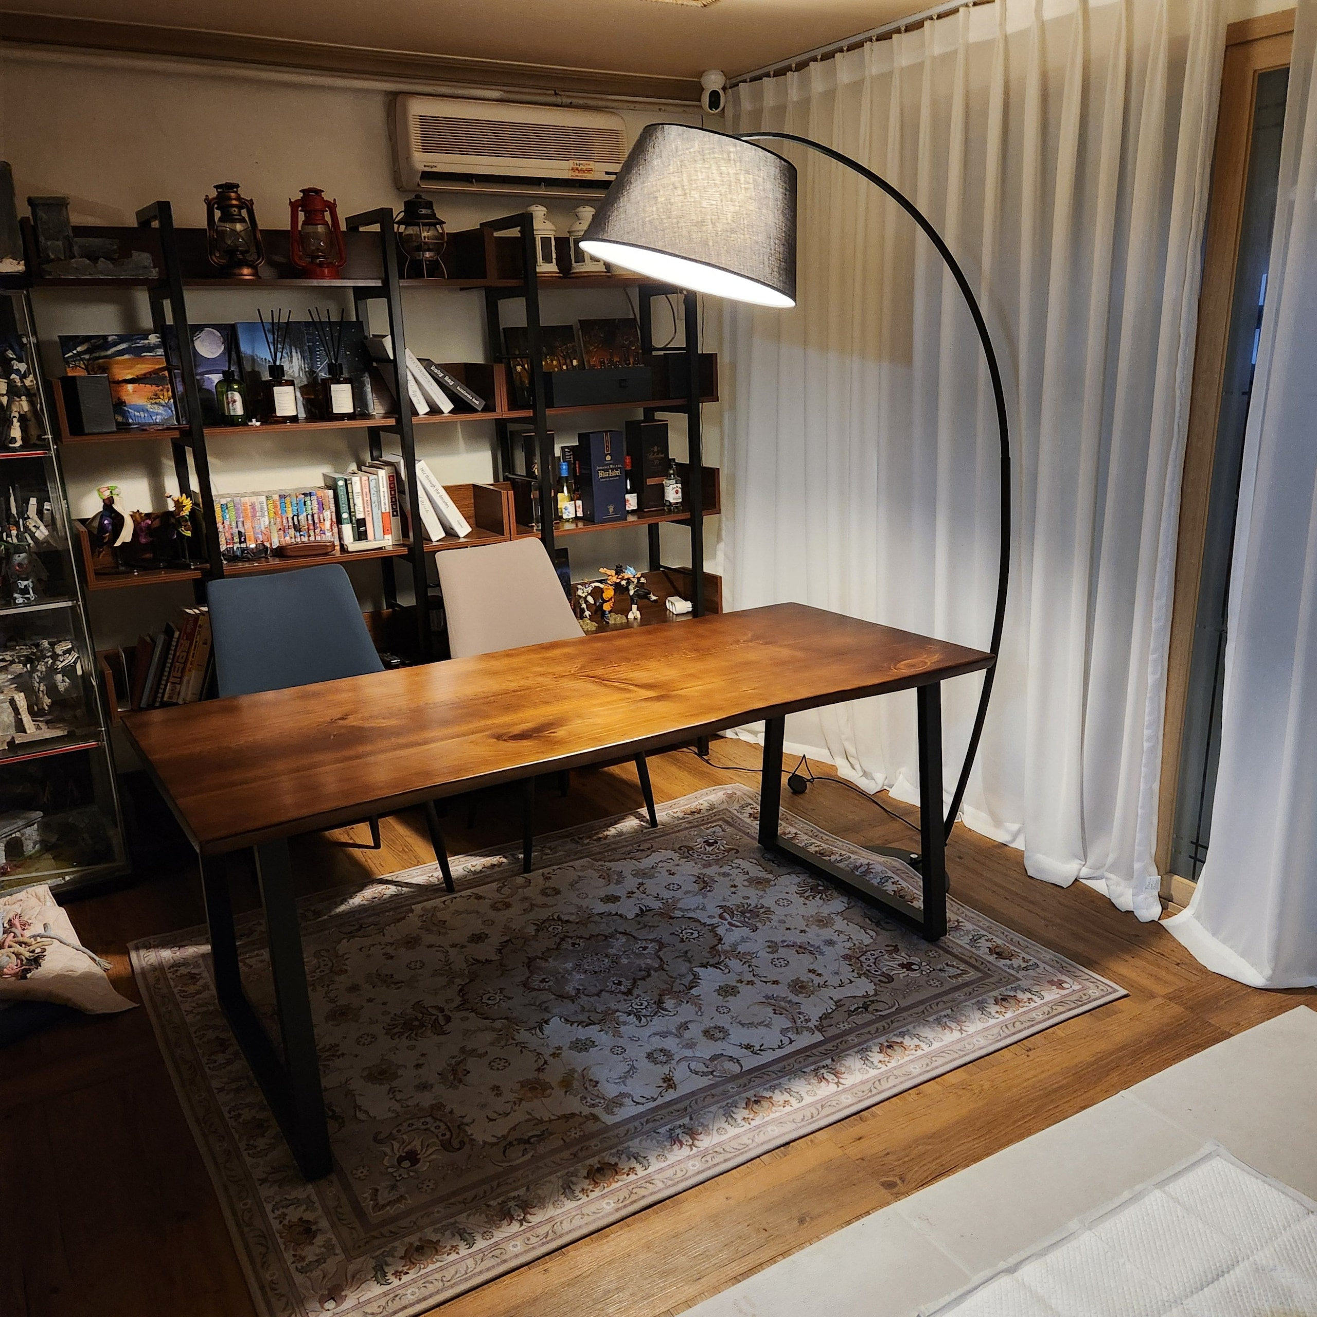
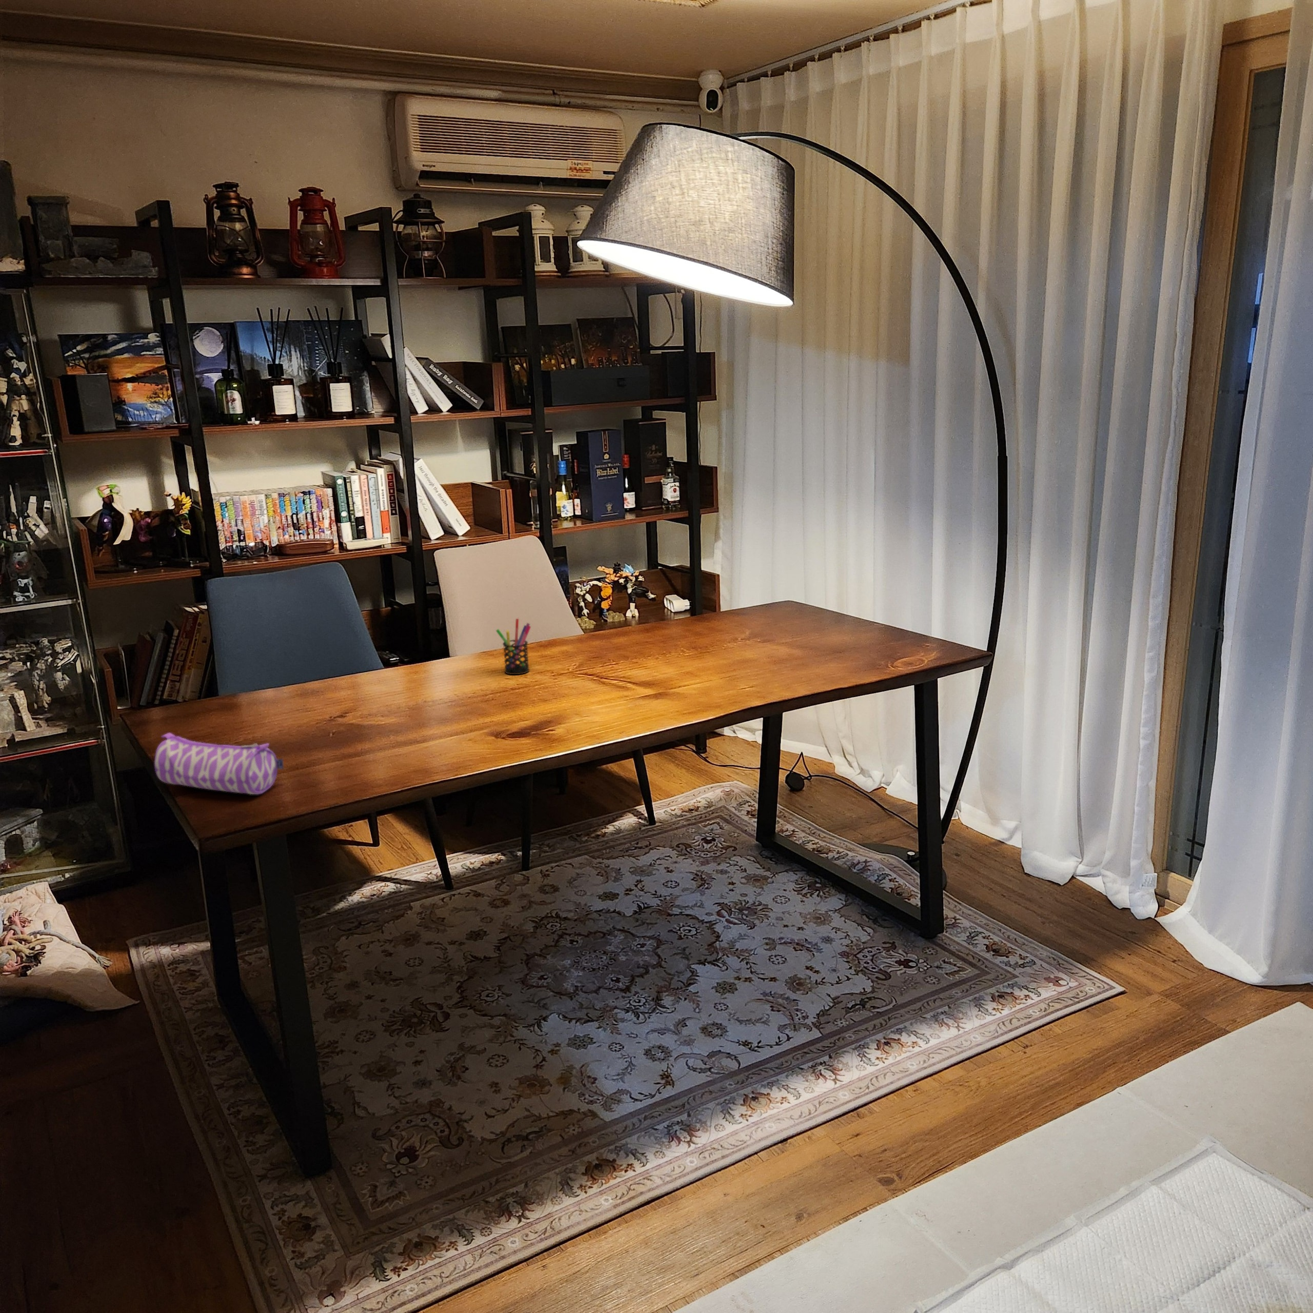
+ pencil case [154,732,284,795]
+ pen holder [495,618,531,675]
